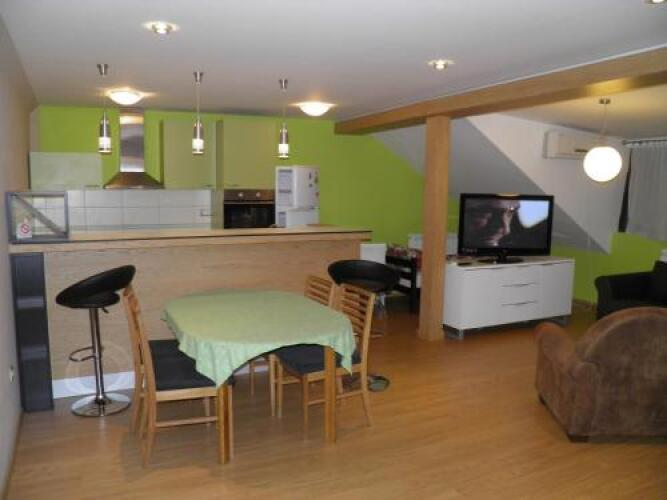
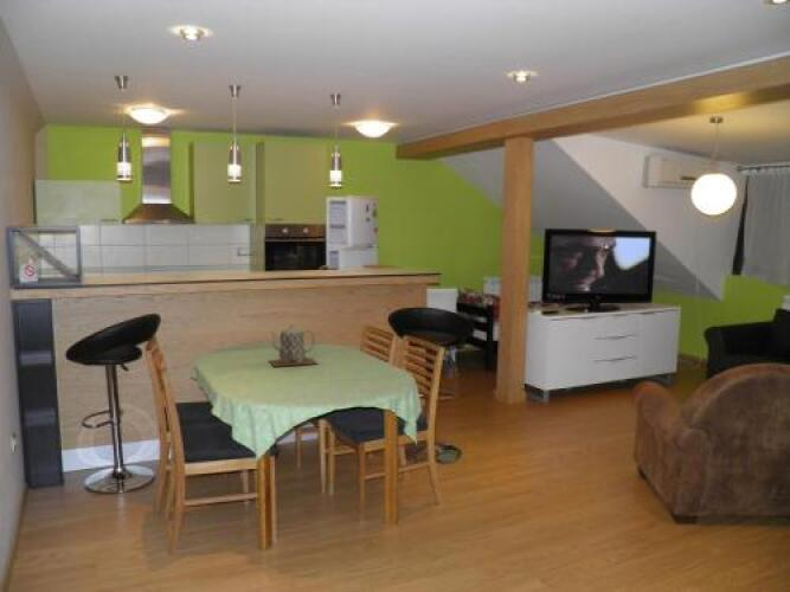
+ teapot [268,323,319,368]
